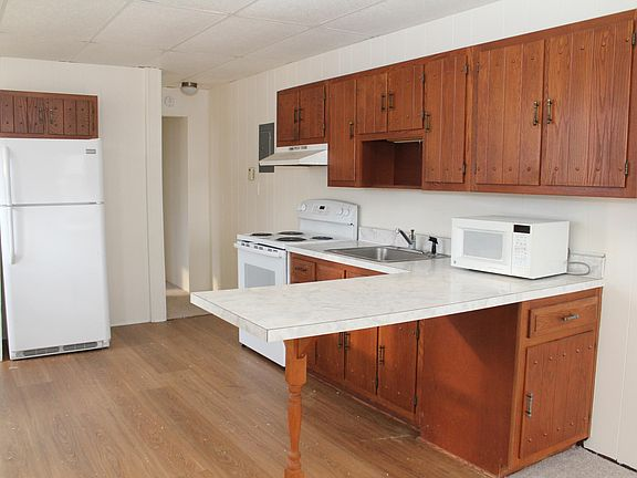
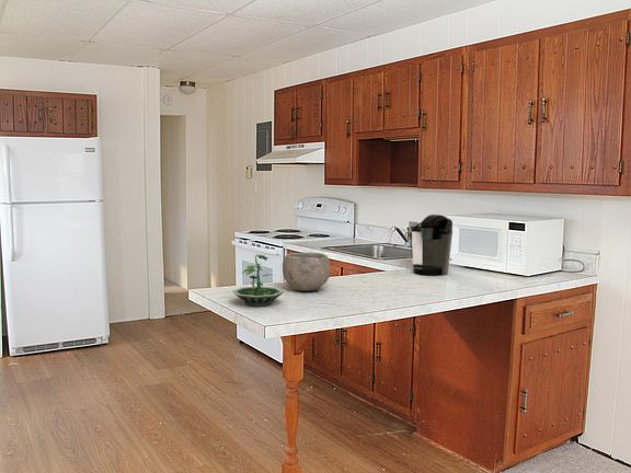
+ terrarium [231,253,285,308]
+ coffee maker [408,214,454,277]
+ bowl [282,251,332,292]
